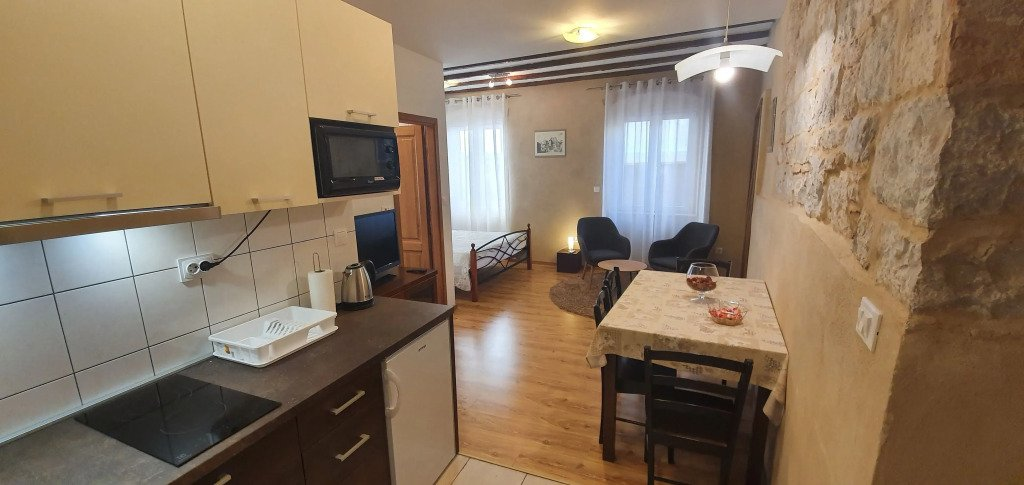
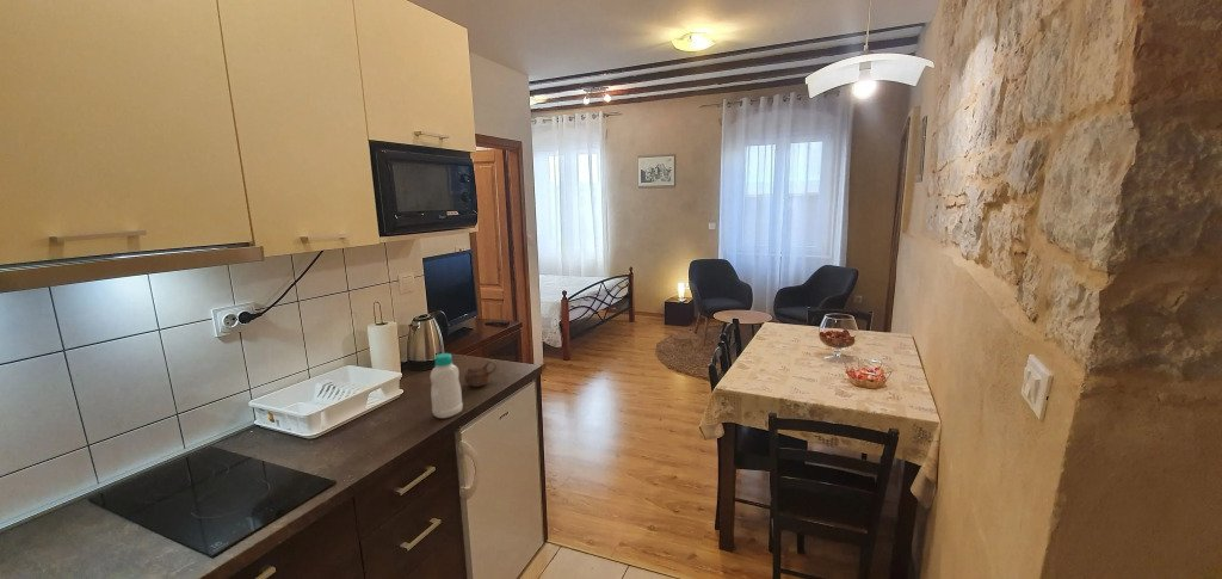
+ bottle [430,352,464,419]
+ cup [463,359,498,388]
